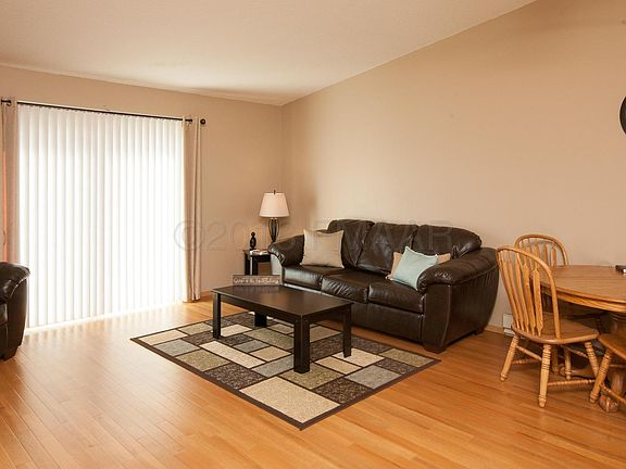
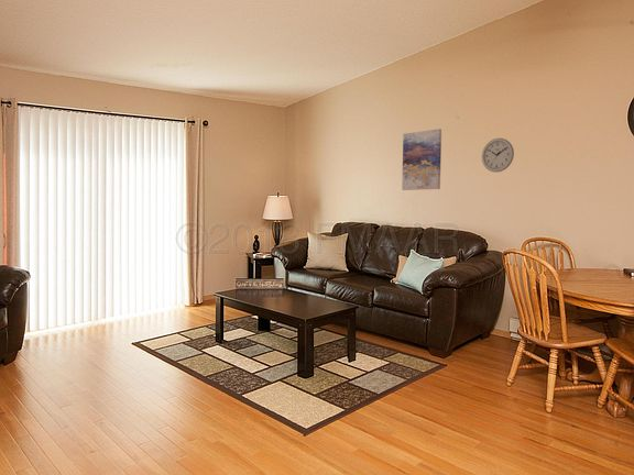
+ wall art [401,128,442,191]
+ wall clock [481,137,515,174]
